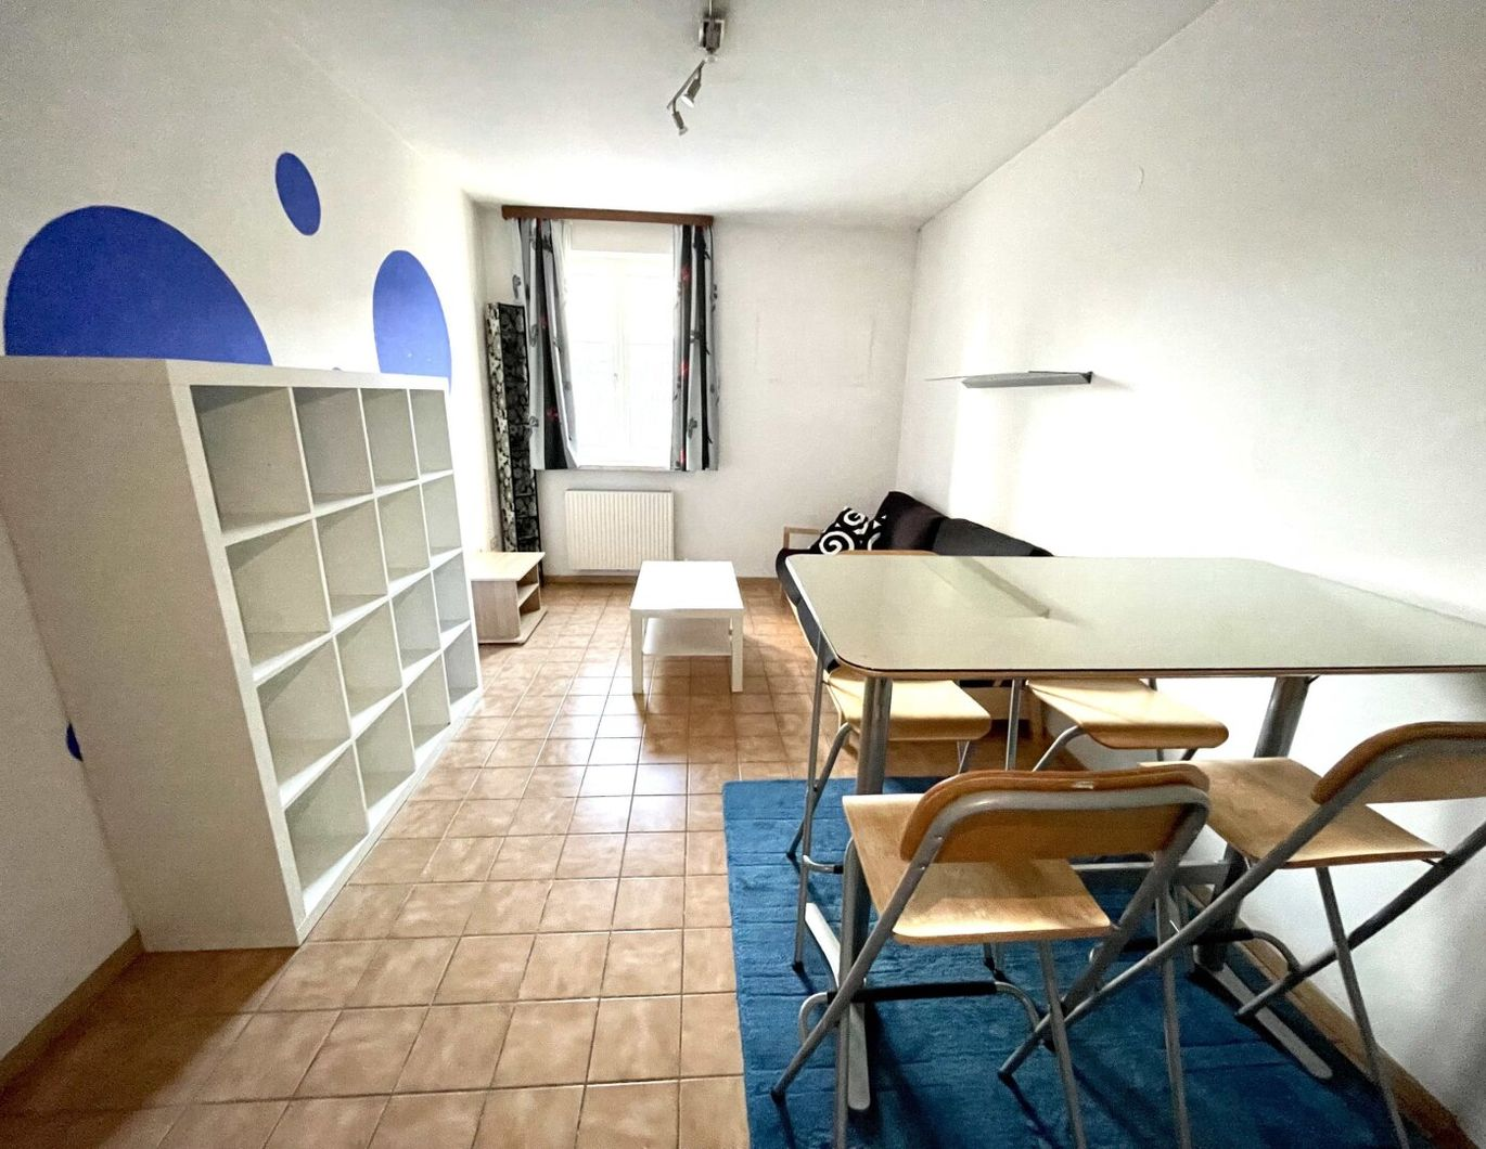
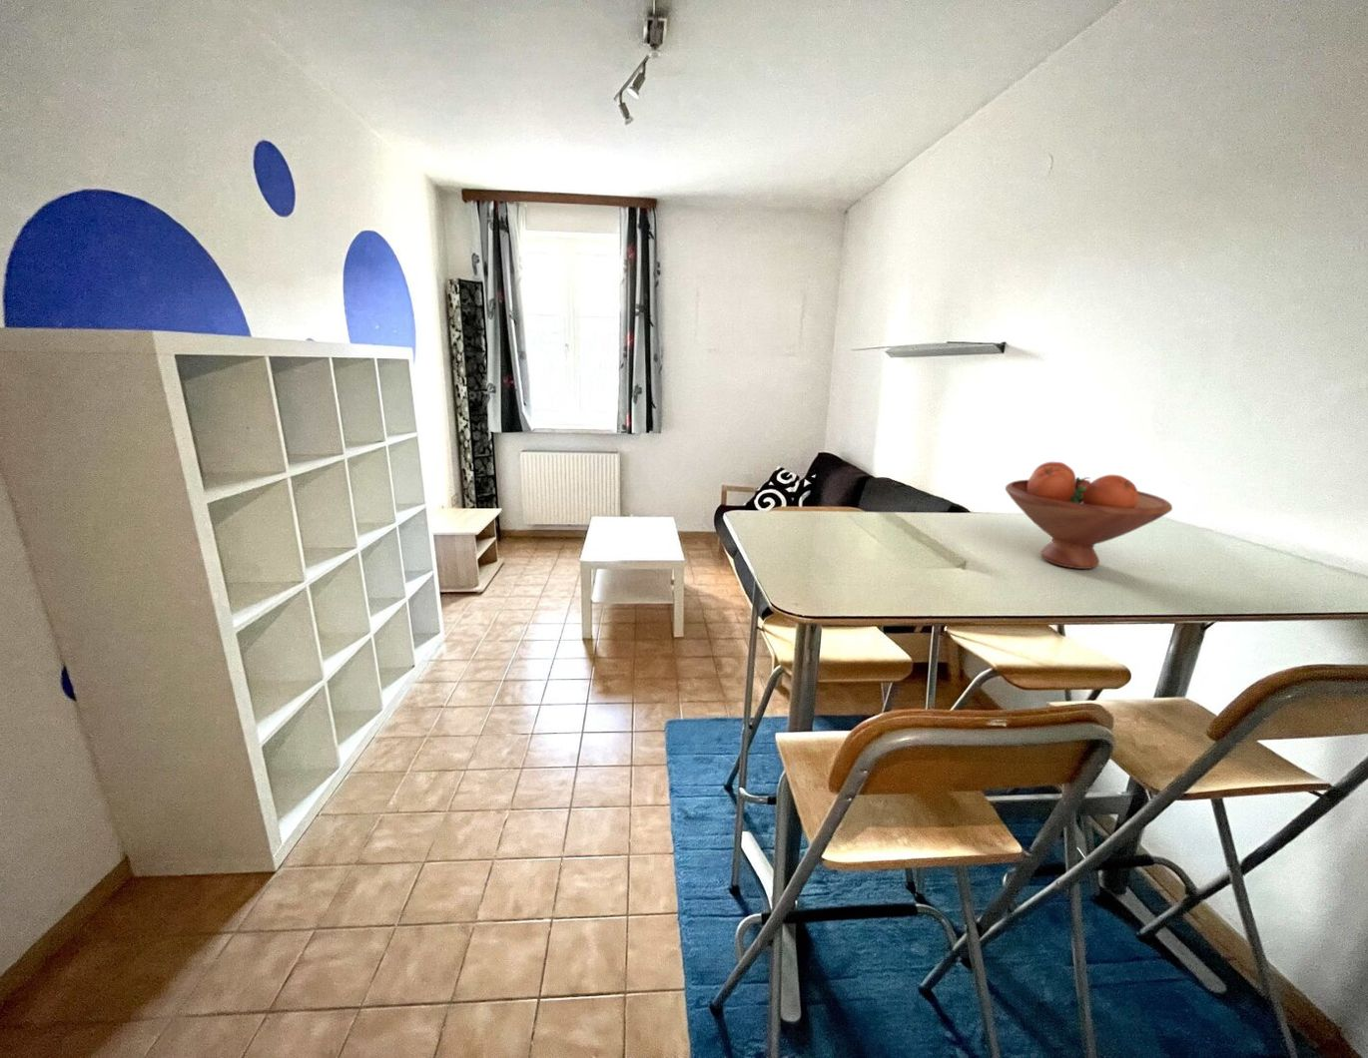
+ fruit bowl [1005,461,1174,570]
